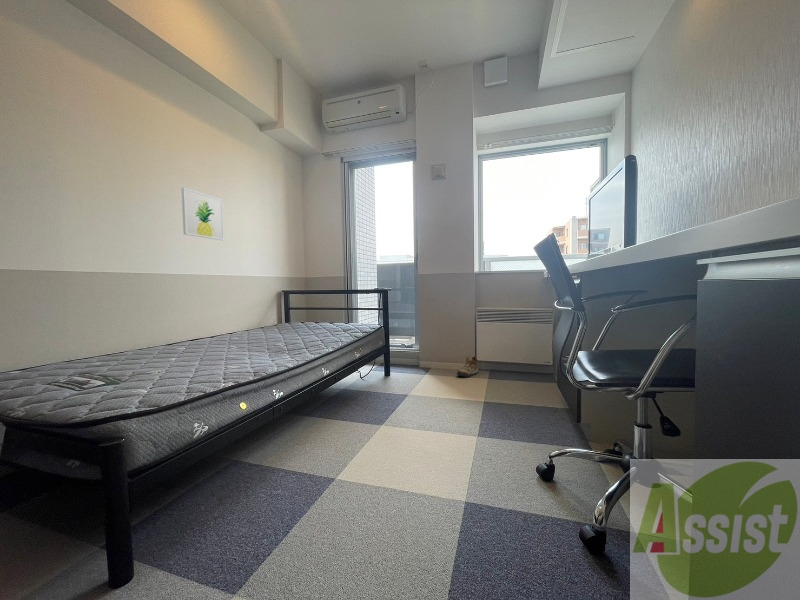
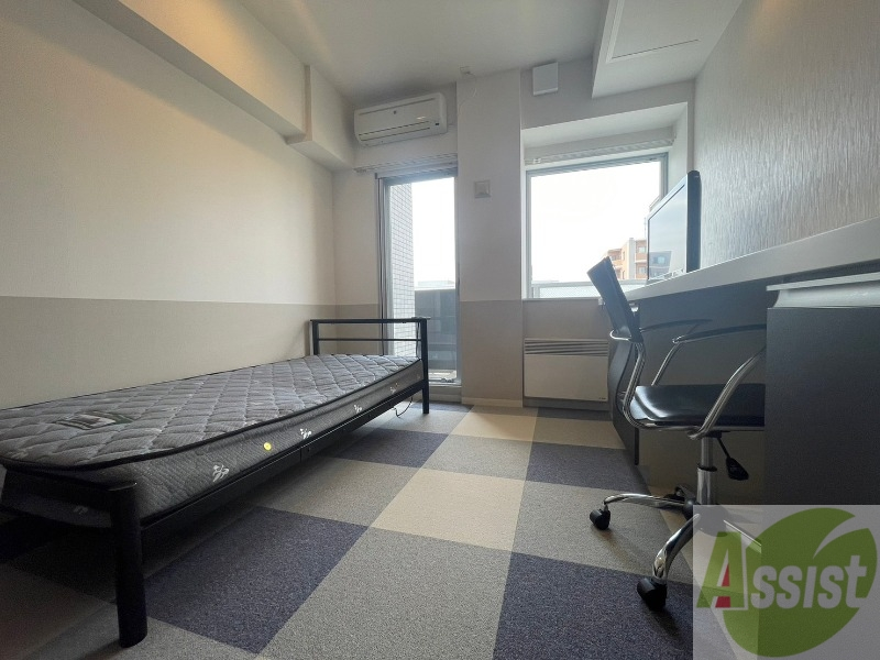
- wall art [181,186,225,241]
- shoe [456,356,479,378]
